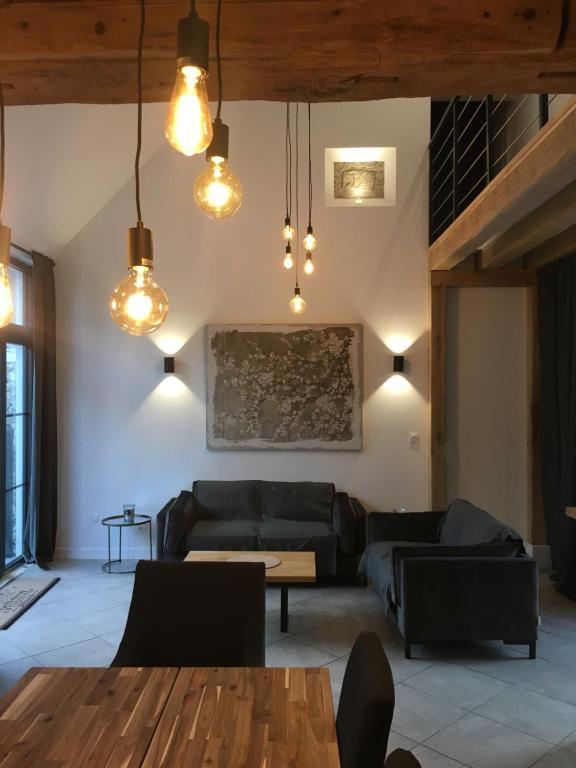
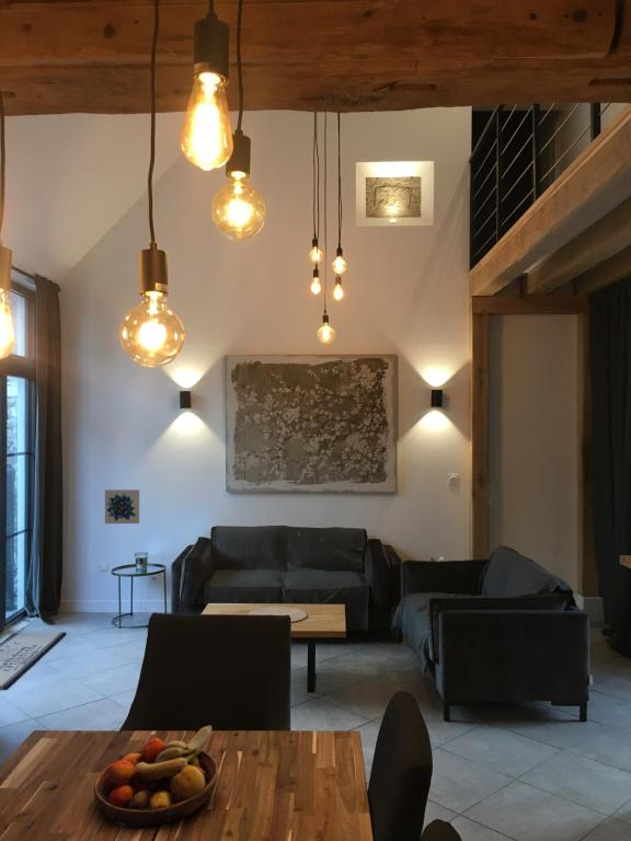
+ wall art [104,488,140,525]
+ fruit bowl [93,724,220,830]
